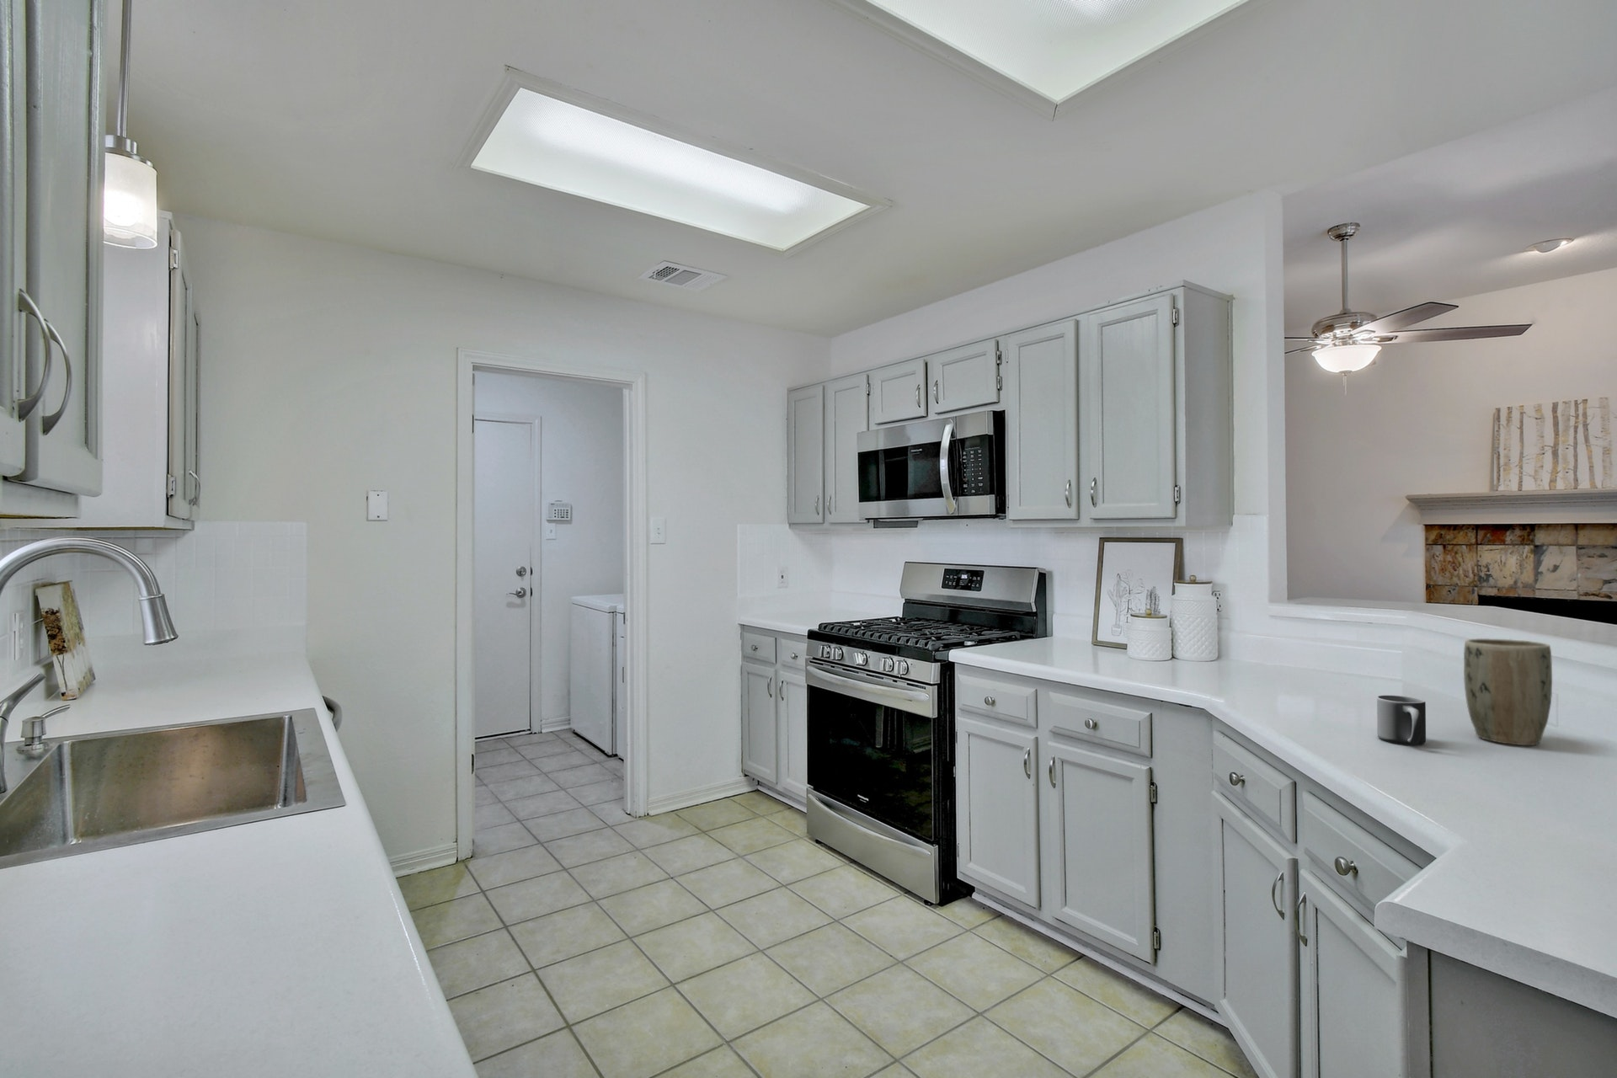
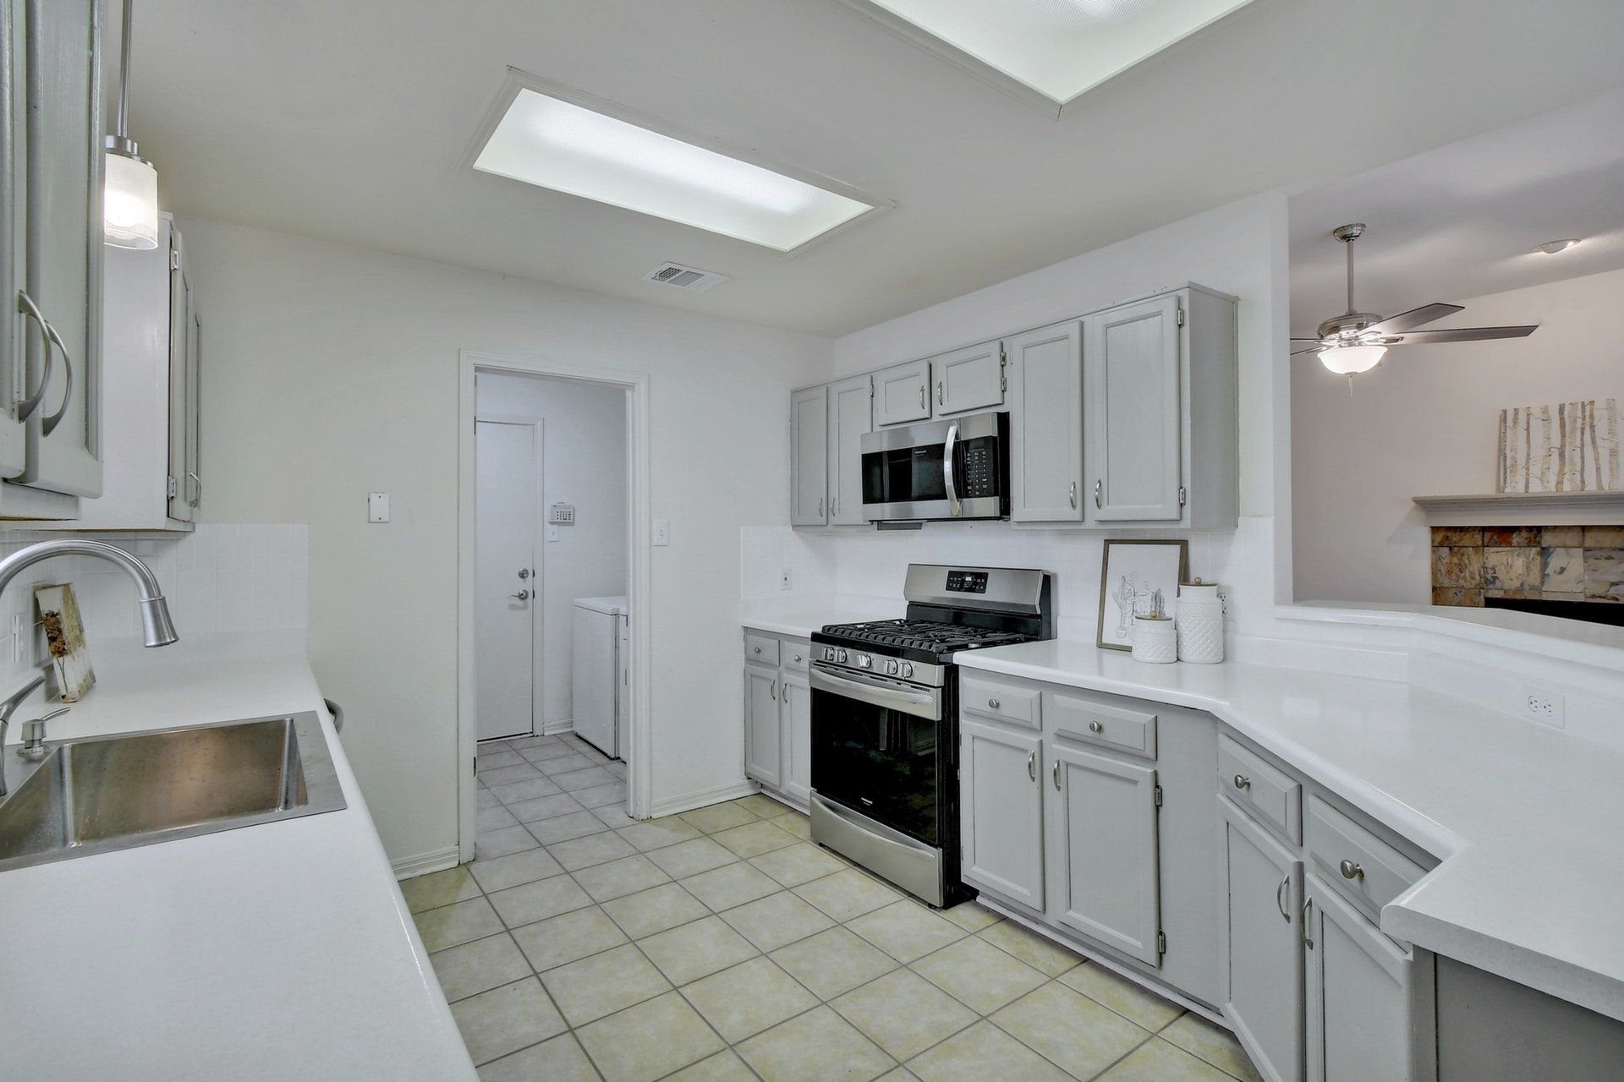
- plant pot [1463,638,1553,746]
- mug [1376,694,1427,745]
